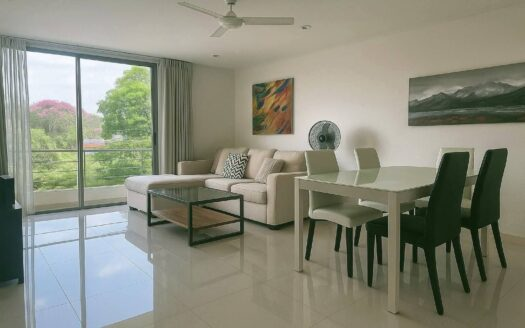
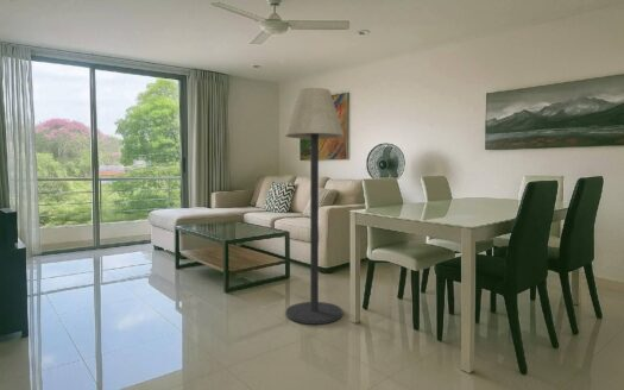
+ floor lamp [284,87,346,326]
